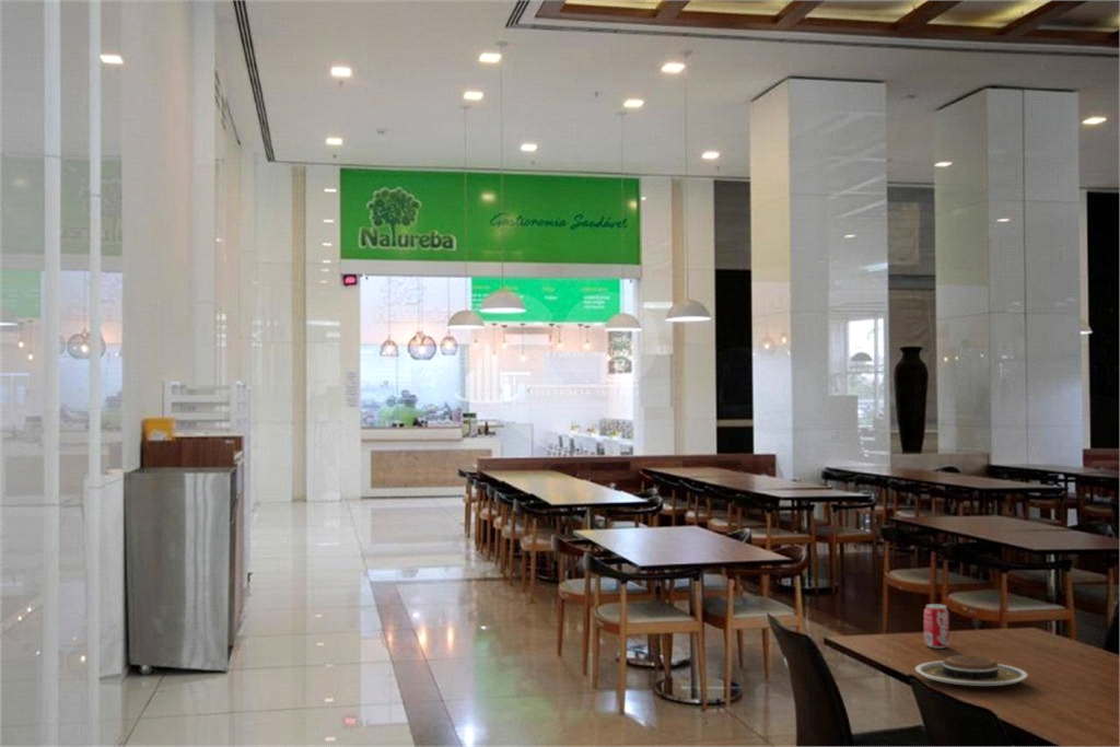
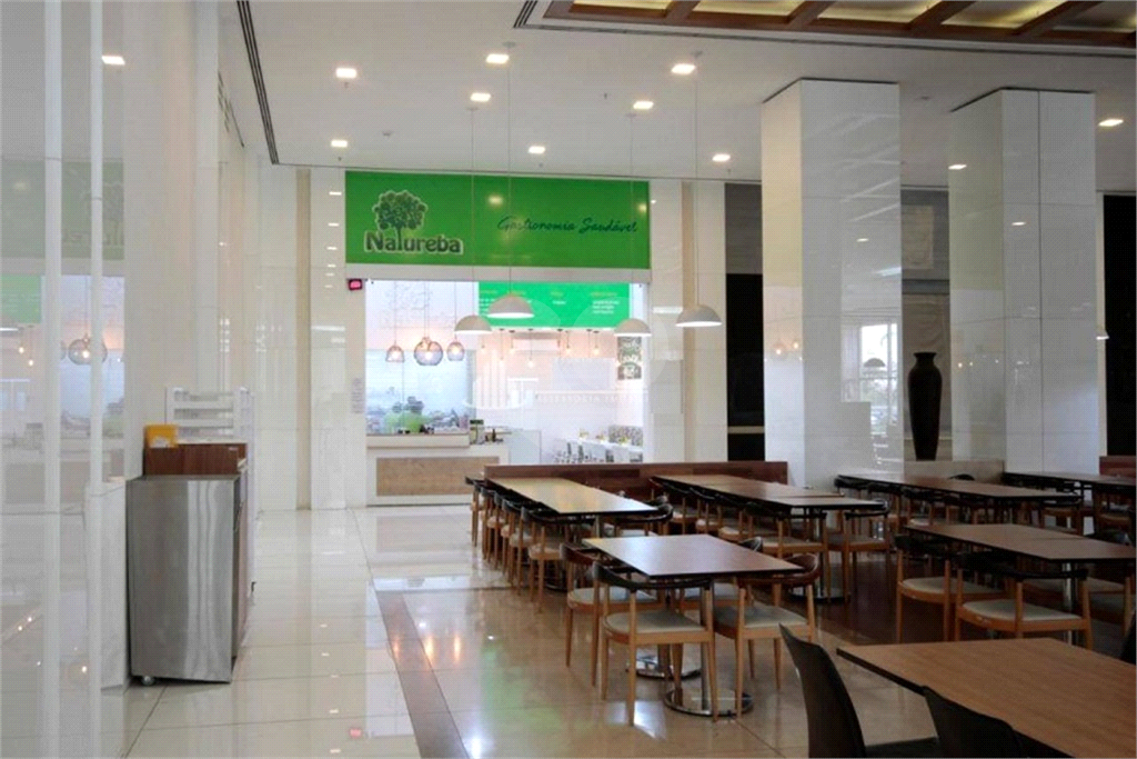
- plate [914,654,1028,687]
- pop [923,603,950,650]
